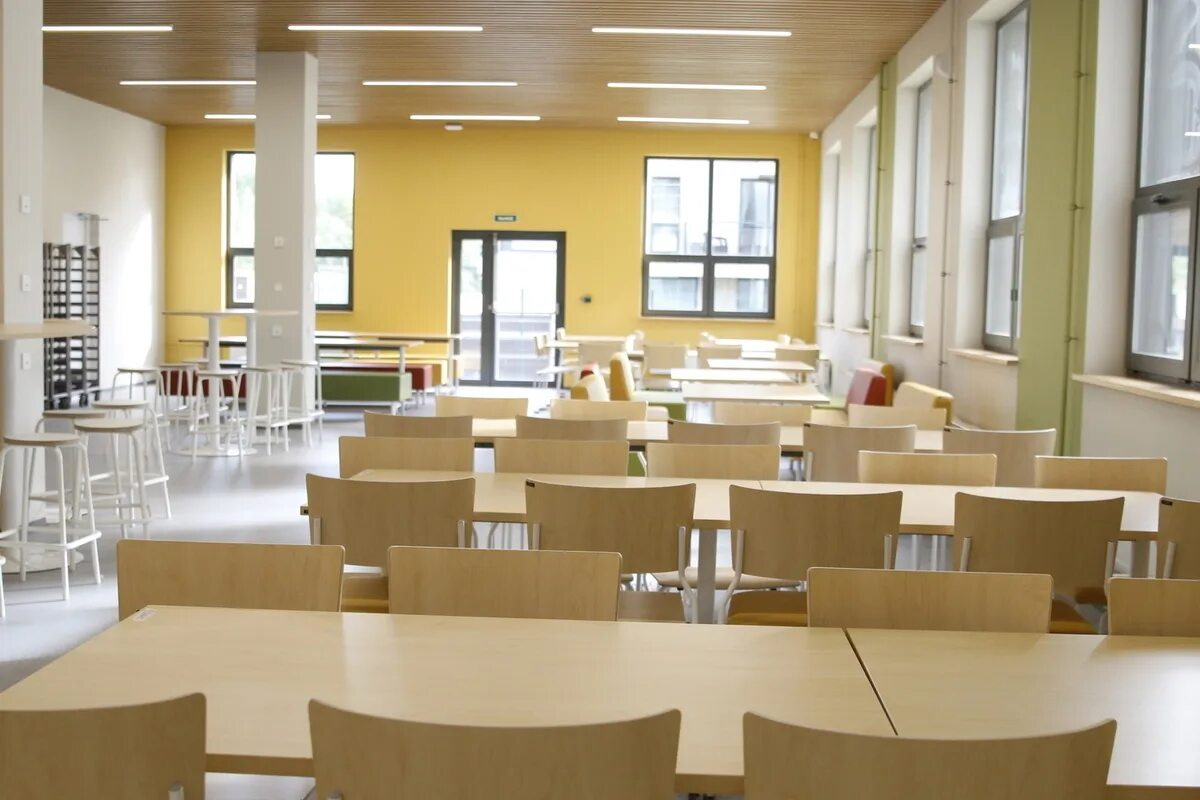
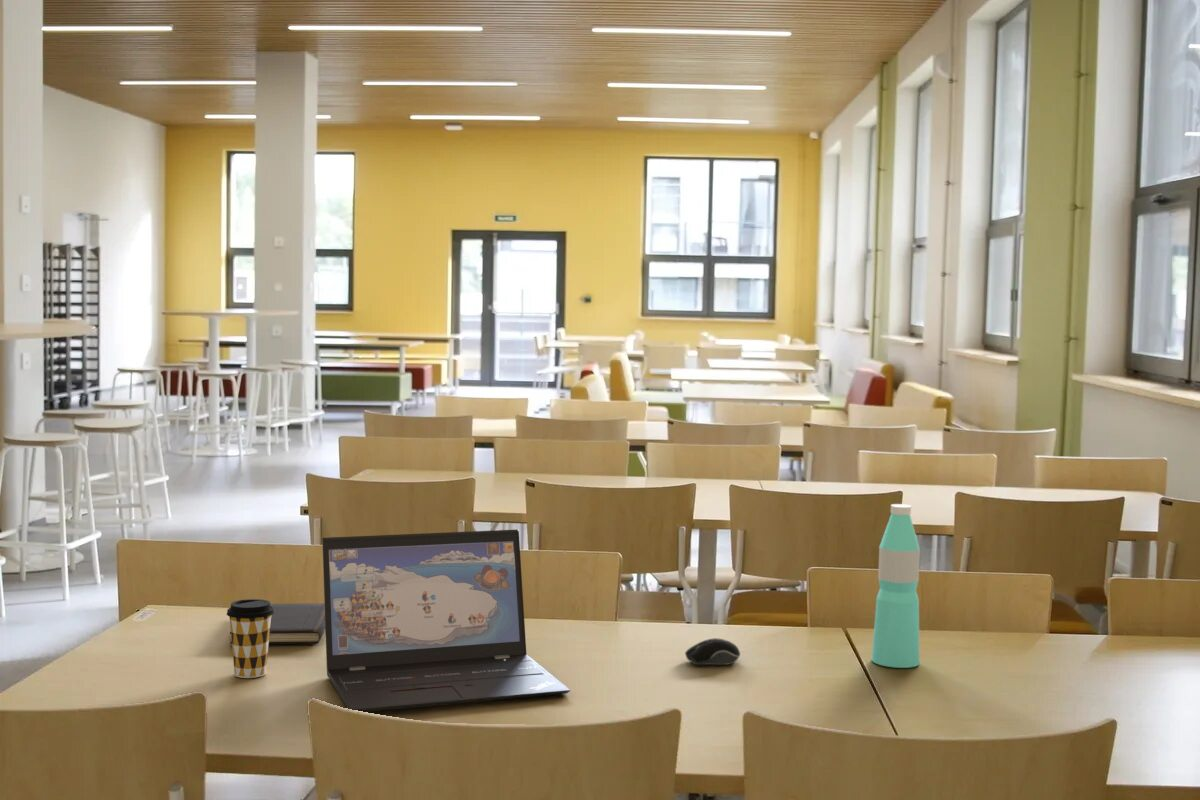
+ water bottle [871,503,921,669]
+ computer mouse [684,637,741,666]
+ laptop [321,528,571,713]
+ hardcover book [229,602,325,645]
+ coffee cup [226,598,274,679]
